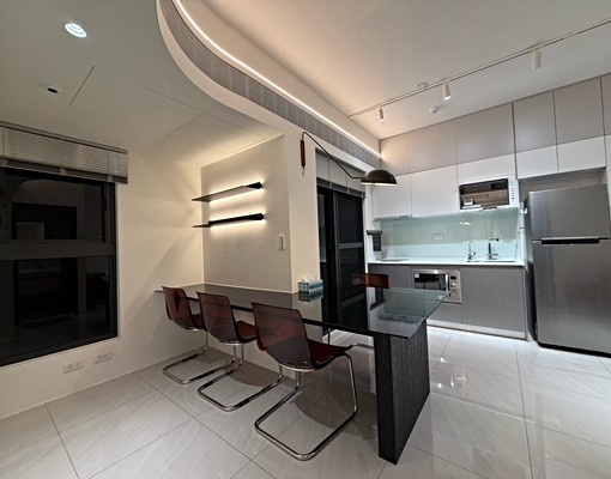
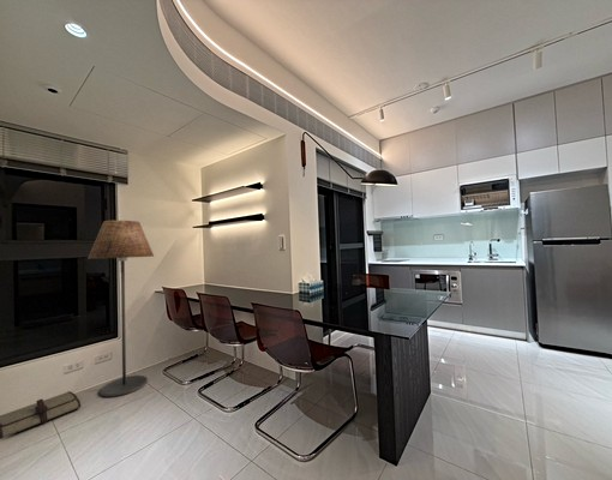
+ tool roll [0,390,82,440]
+ floor lamp [86,220,155,398]
